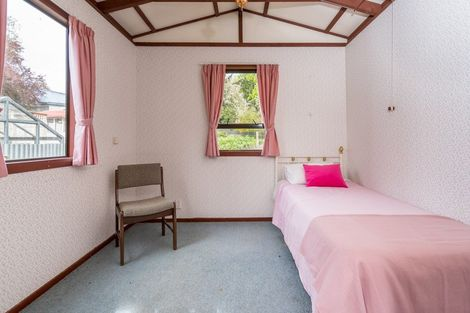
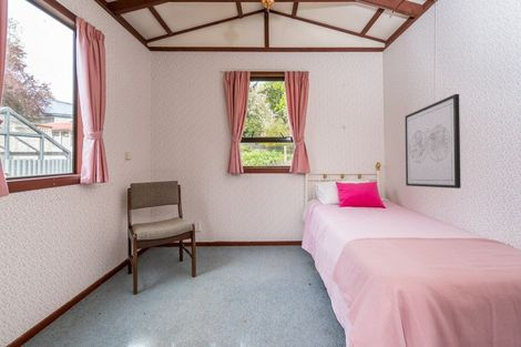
+ wall art [405,93,462,190]
